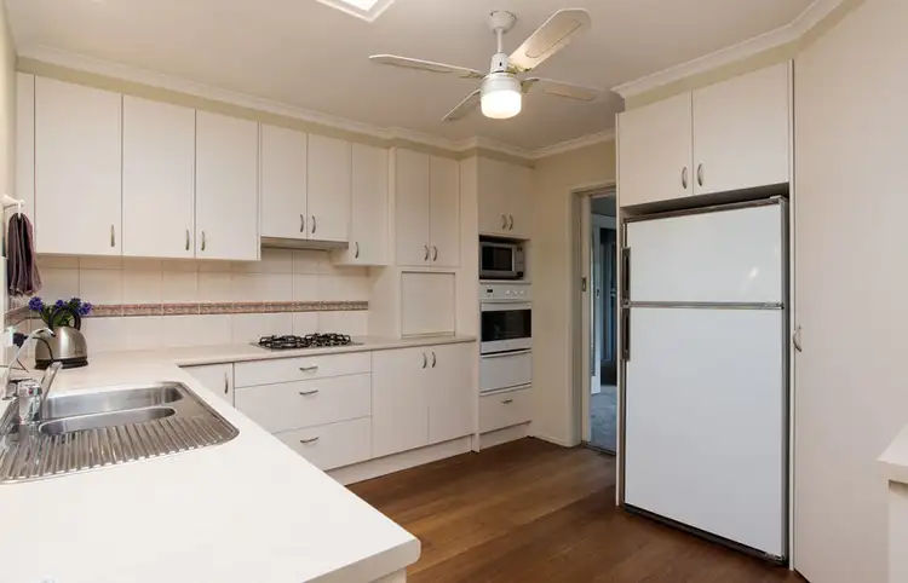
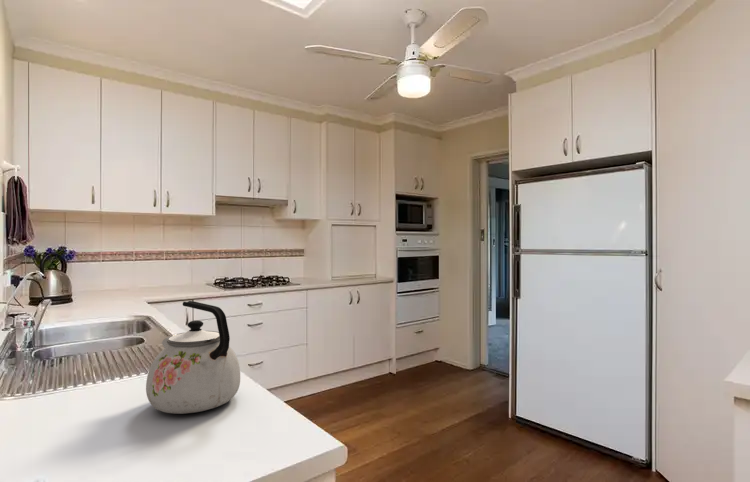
+ kettle [145,300,241,415]
